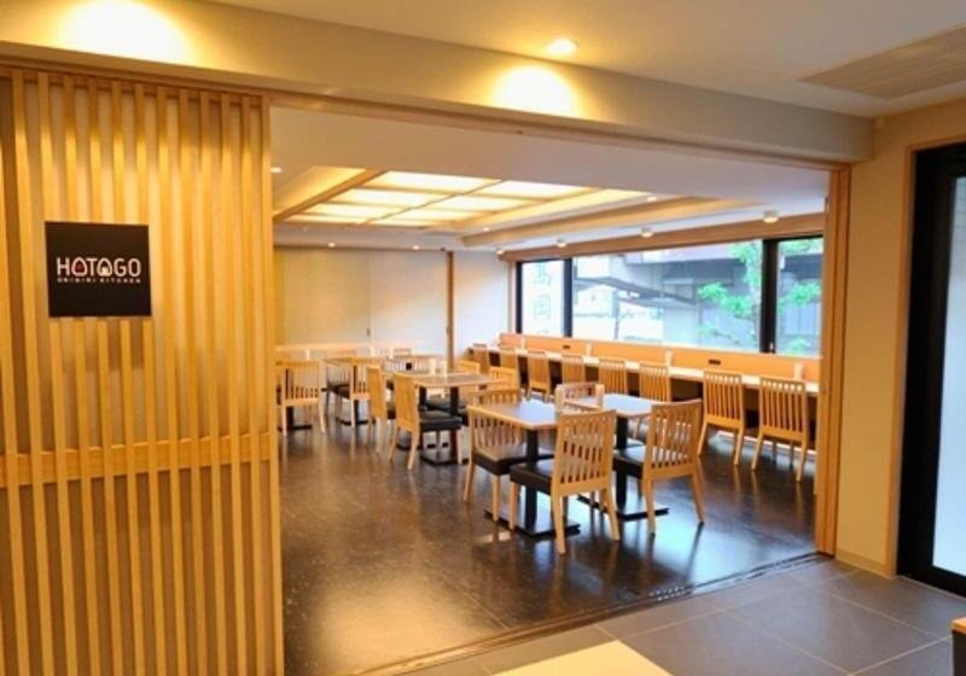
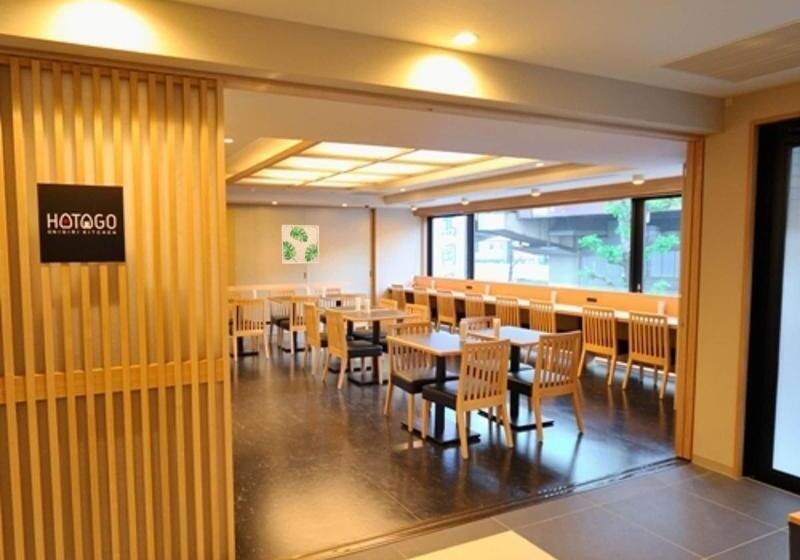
+ wall art [280,224,320,265]
